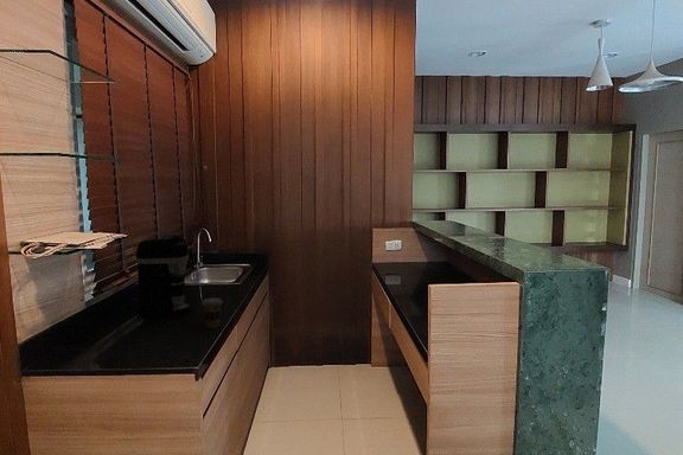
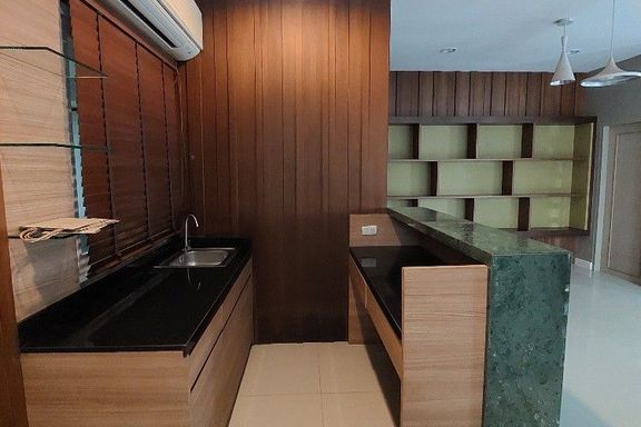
- coffee cup [200,296,224,329]
- coffee maker [135,233,193,319]
